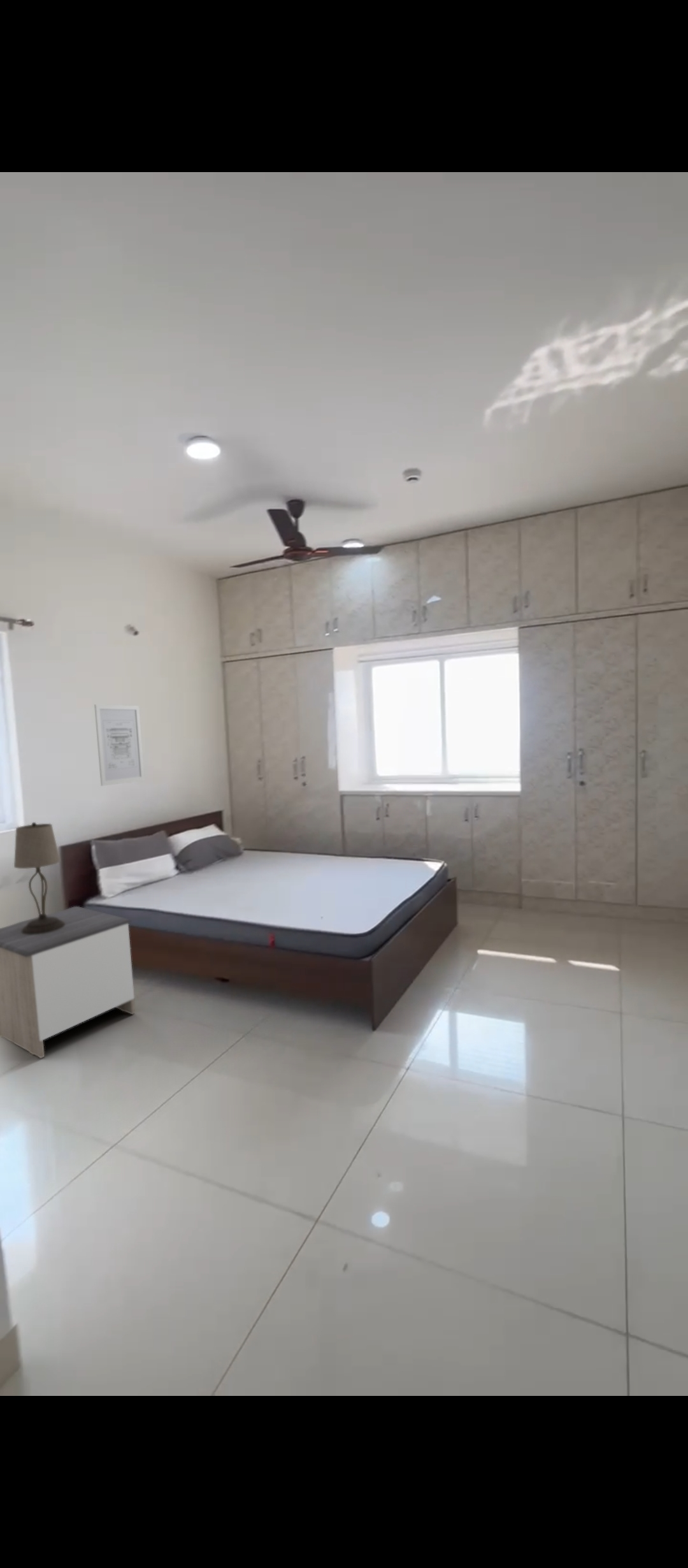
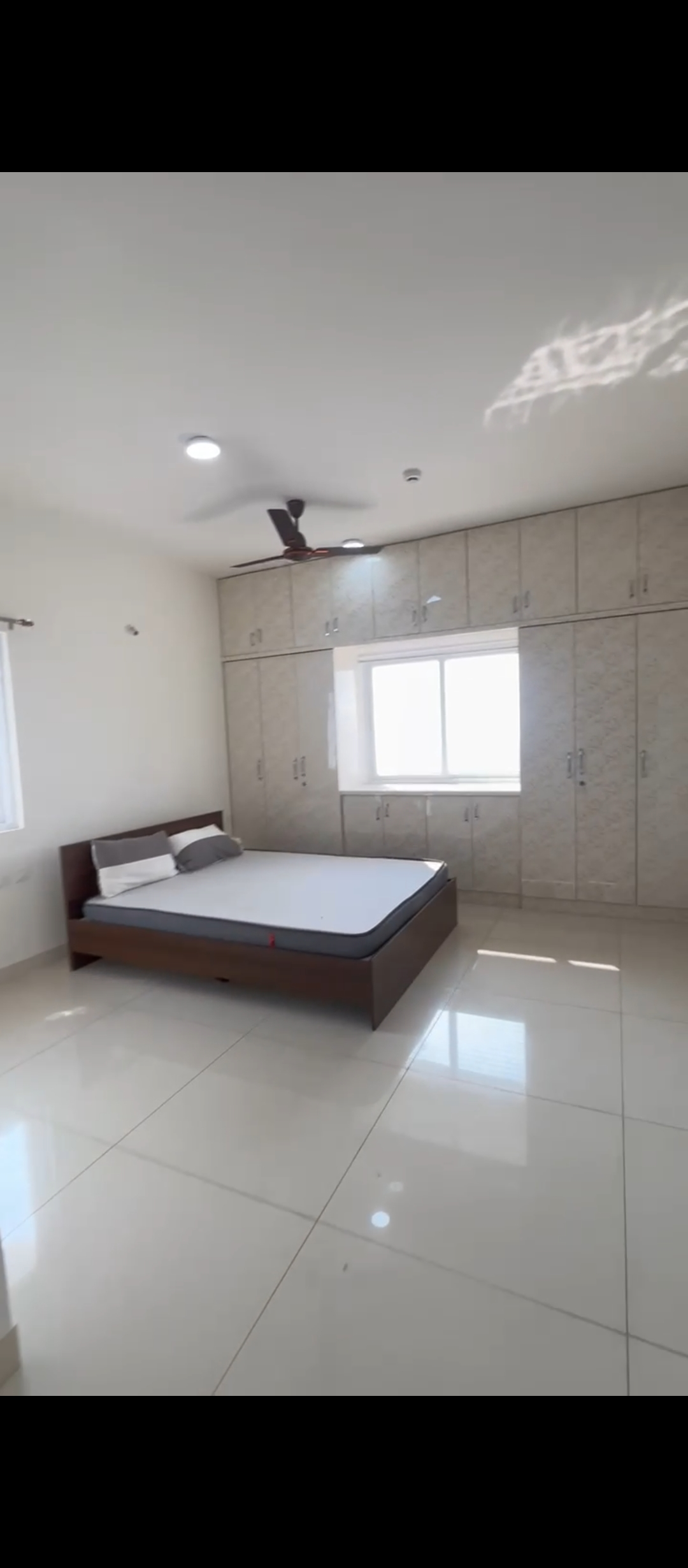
- nightstand [0,906,136,1059]
- table lamp [13,822,65,934]
- wall art [94,704,145,787]
